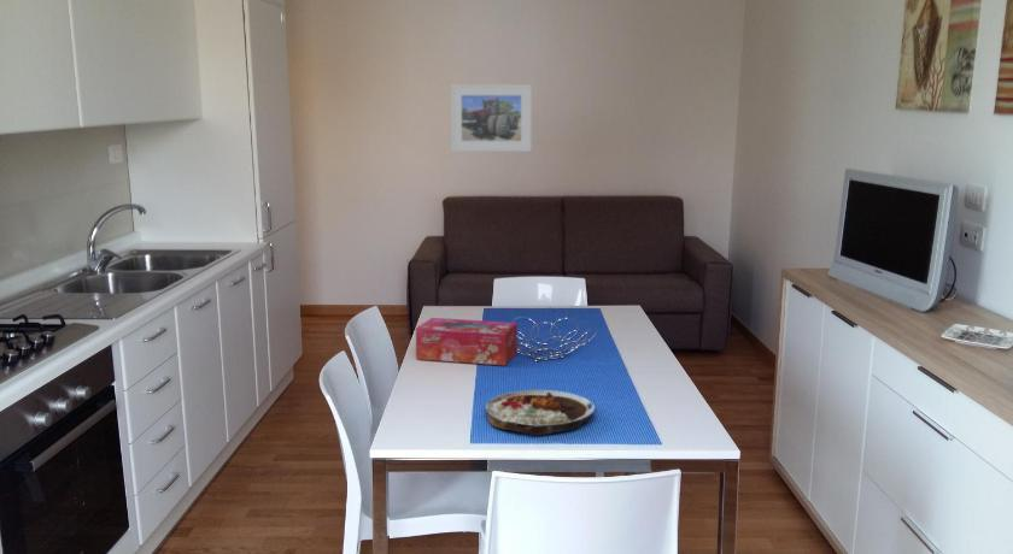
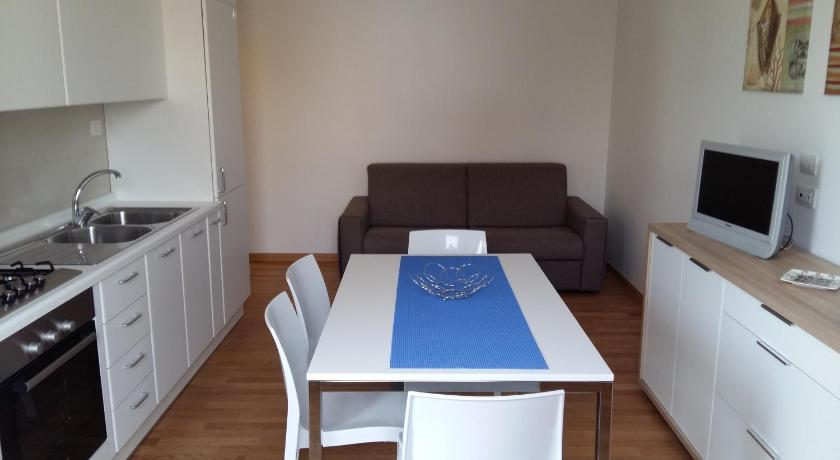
- plate [485,389,596,436]
- tissue box [415,317,519,366]
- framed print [450,83,533,153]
